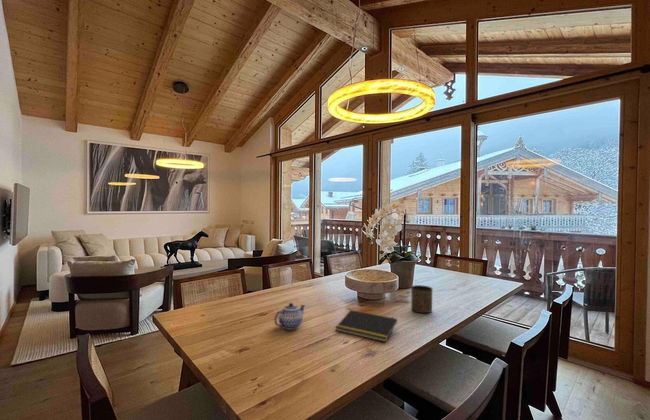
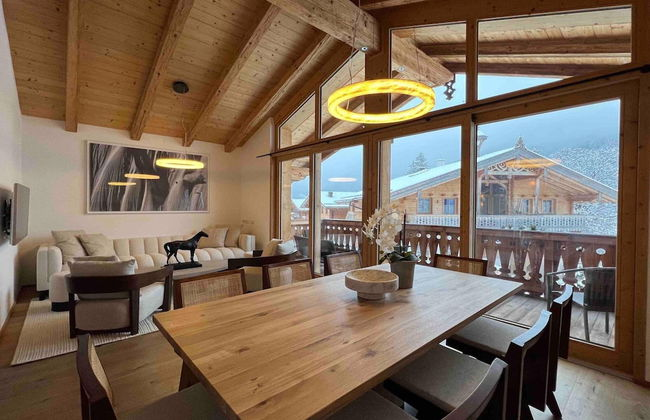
- notepad [334,309,398,343]
- teapot [273,302,307,331]
- cup [410,284,434,314]
